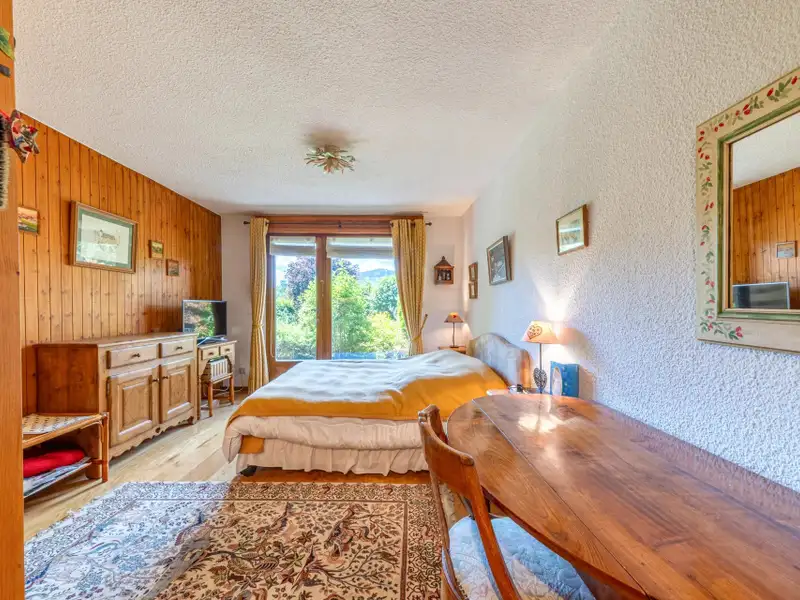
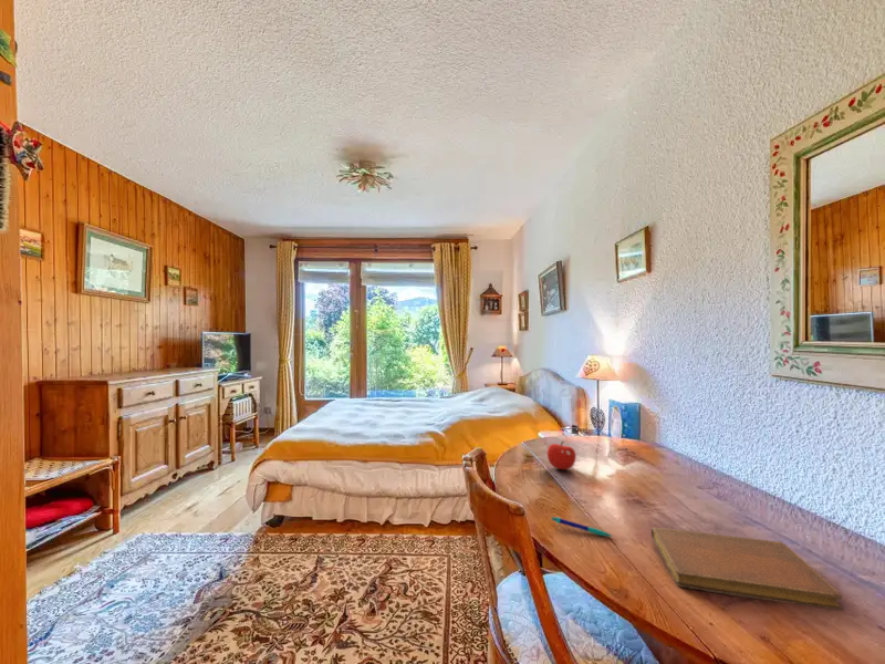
+ fruit [546,440,577,470]
+ pen [551,516,614,538]
+ notebook [650,527,845,611]
